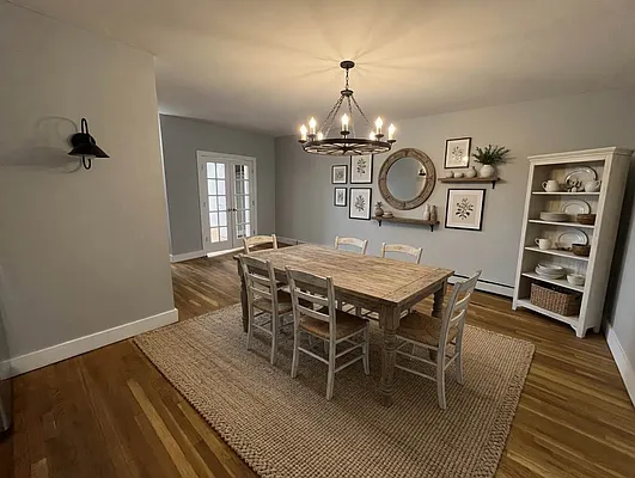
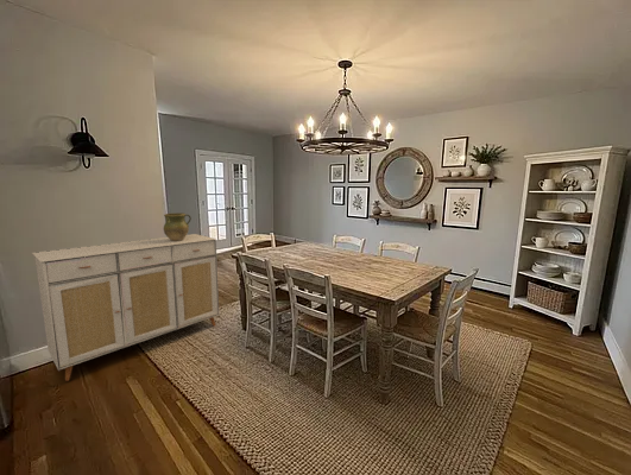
+ sideboard [31,233,220,382]
+ ceramic jug [163,211,193,241]
